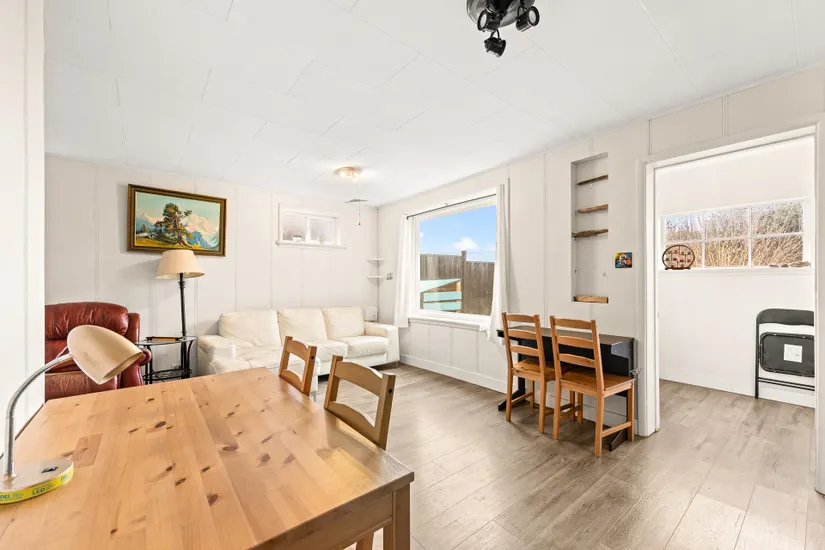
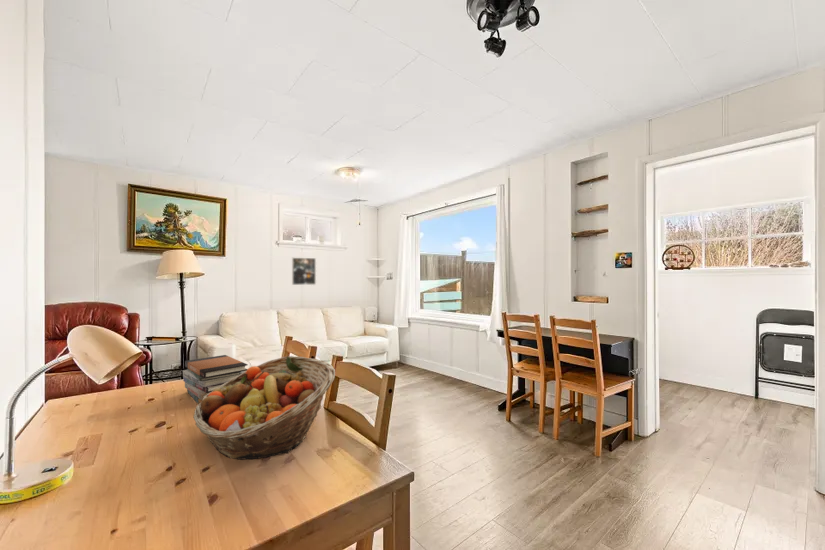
+ fruit basket [192,355,336,461]
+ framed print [291,257,317,286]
+ book stack [182,354,249,405]
